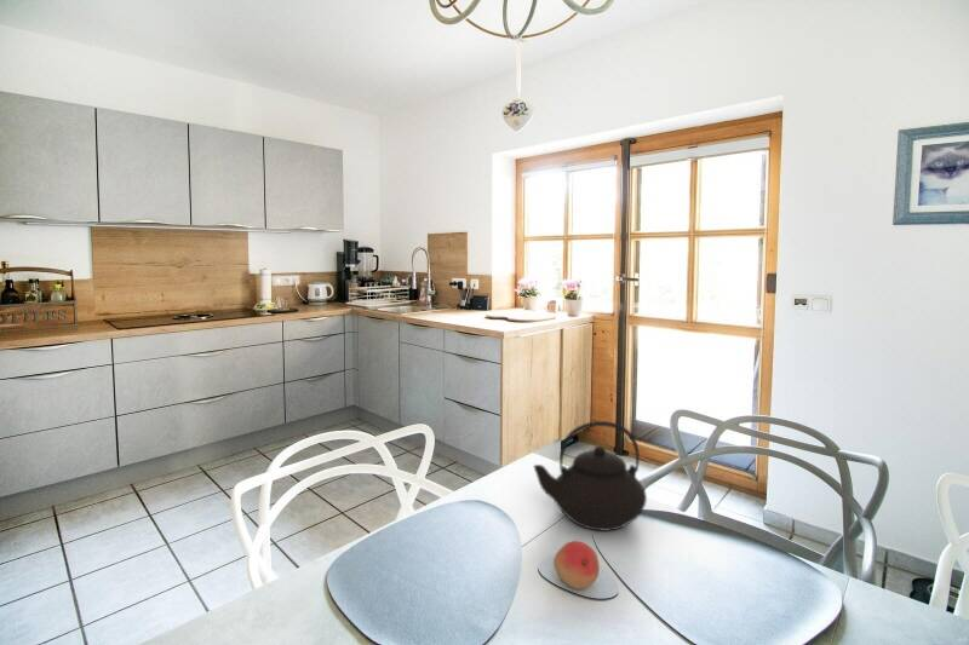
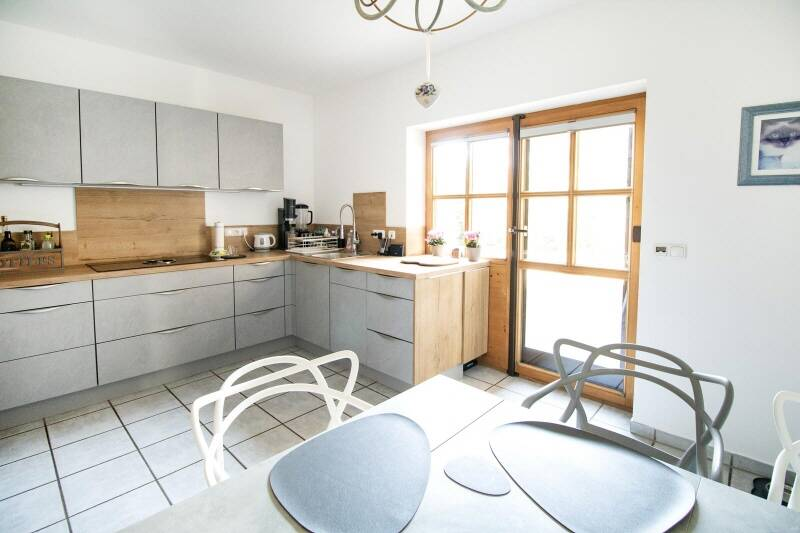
- teapot [533,420,648,532]
- fruit [552,540,601,591]
